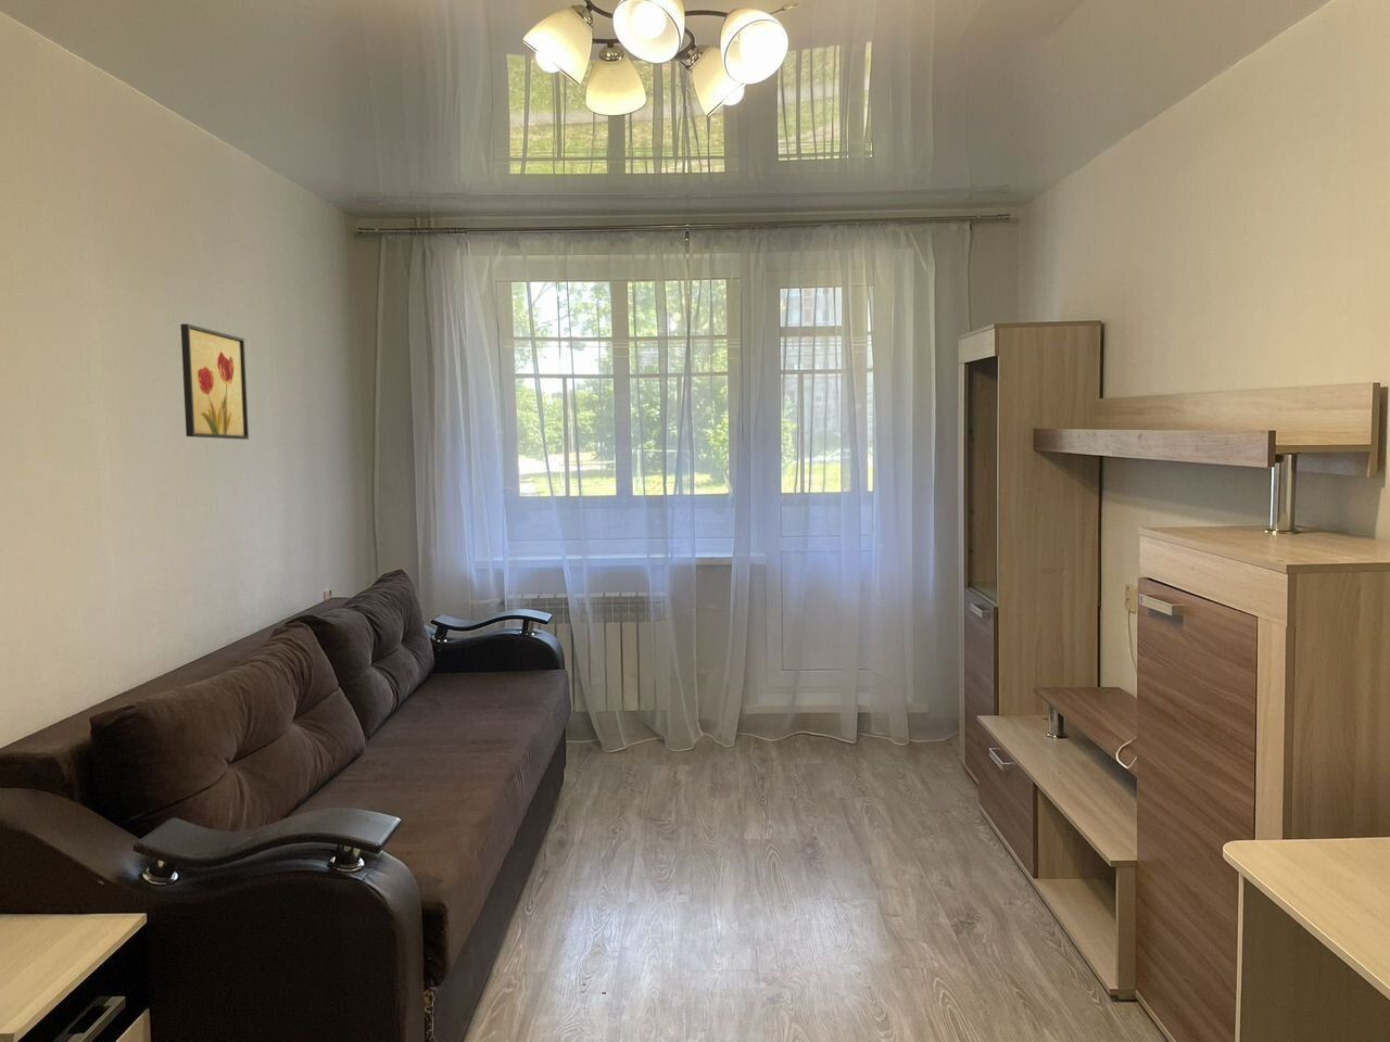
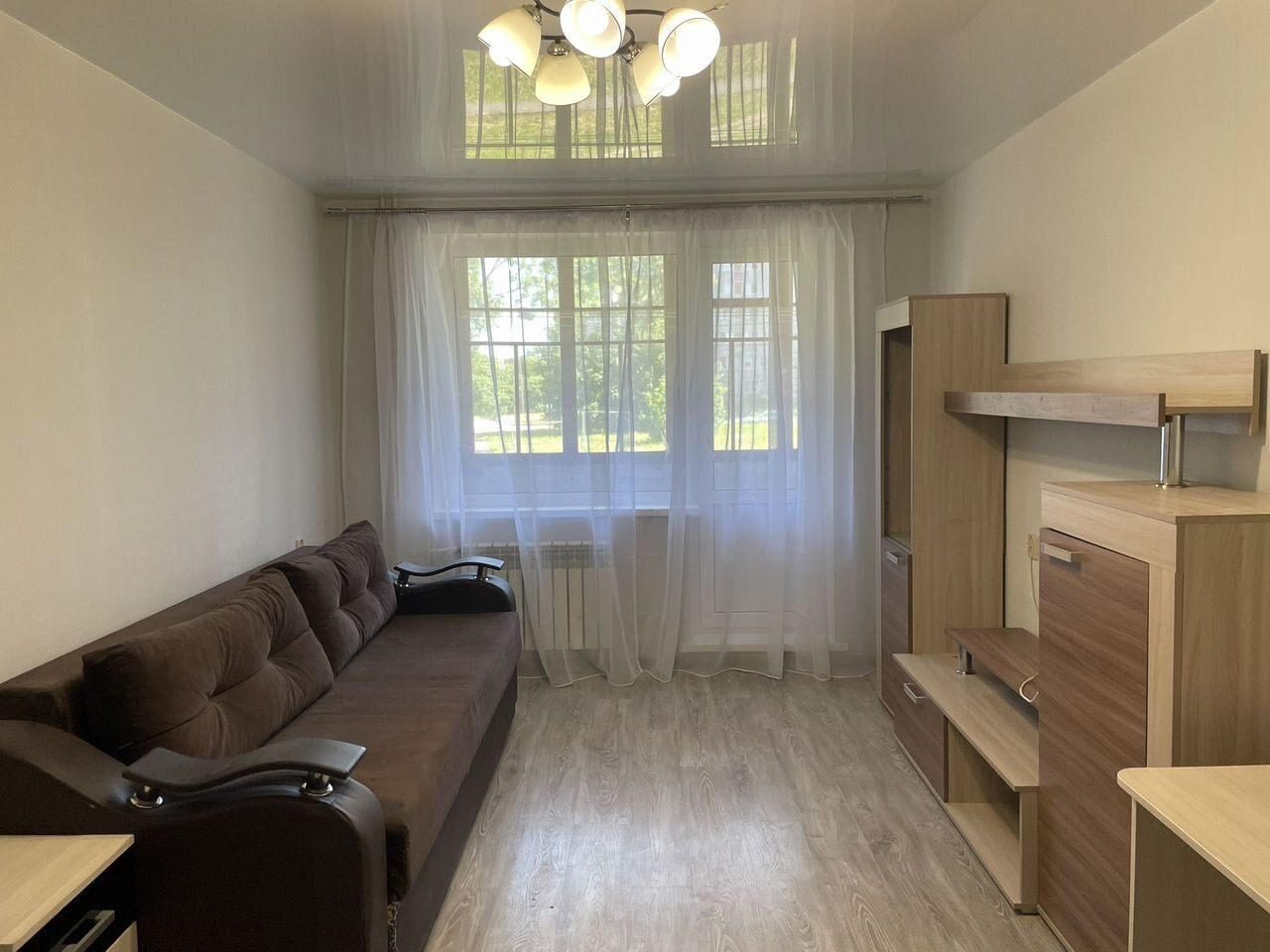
- wall art [181,323,250,441]
